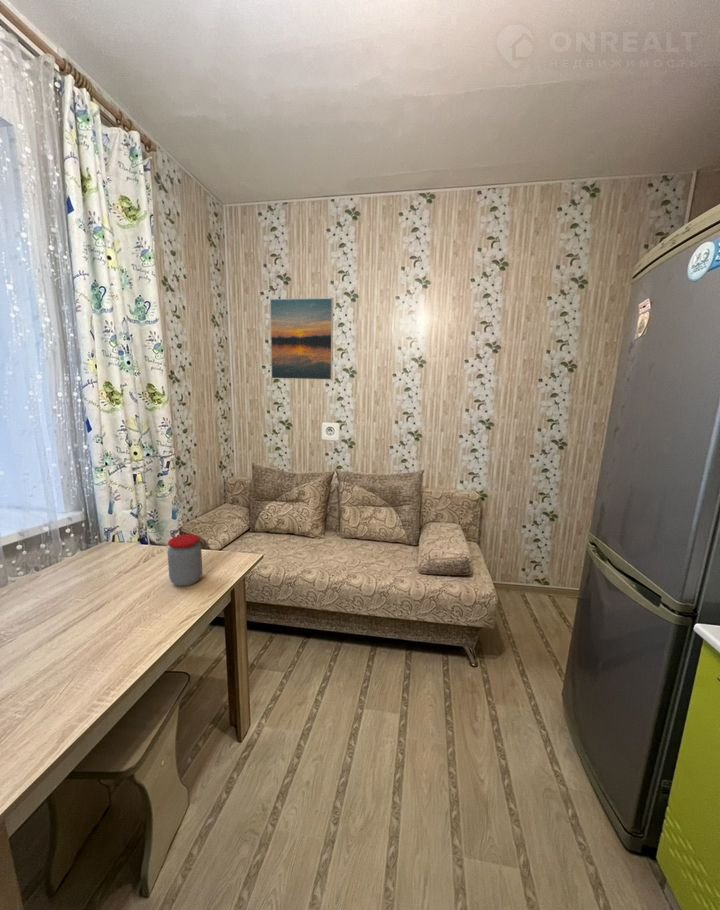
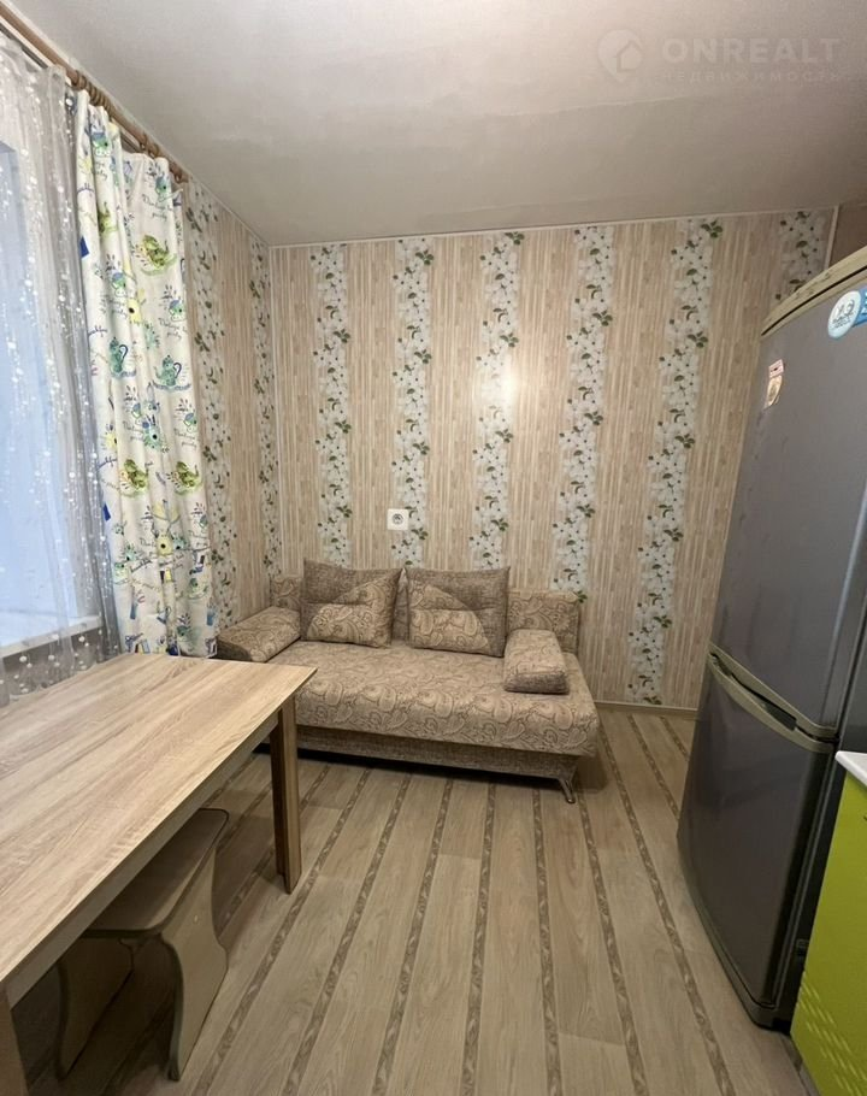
- jar [166,534,203,587]
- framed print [269,297,334,381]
